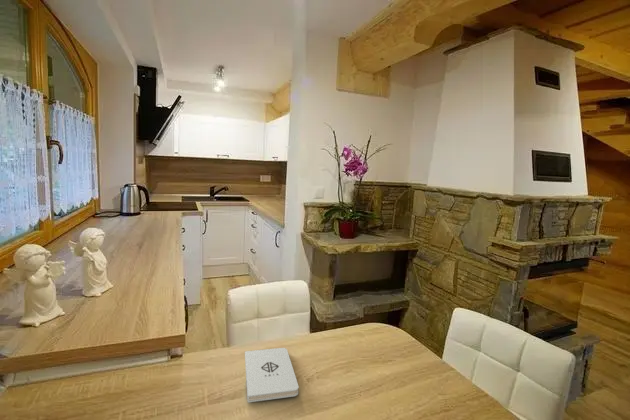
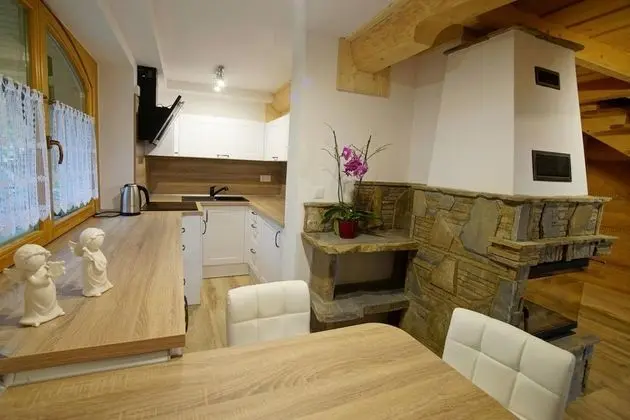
- notepad [244,347,300,403]
